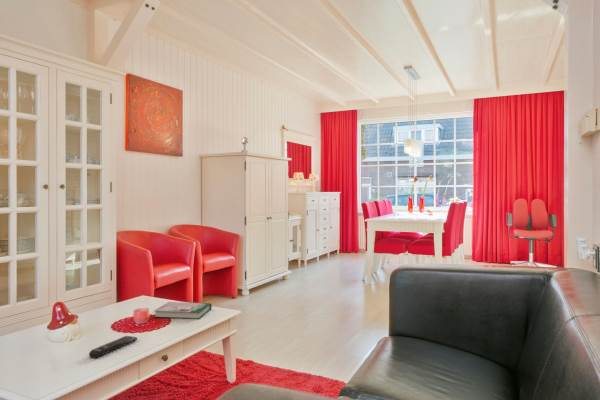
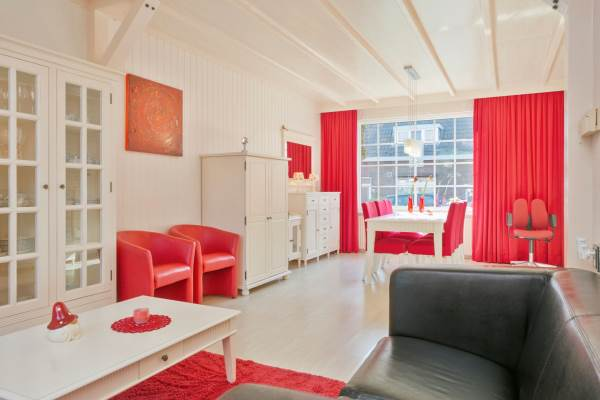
- book [153,301,212,320]
- remote control [88,335,138,359]
